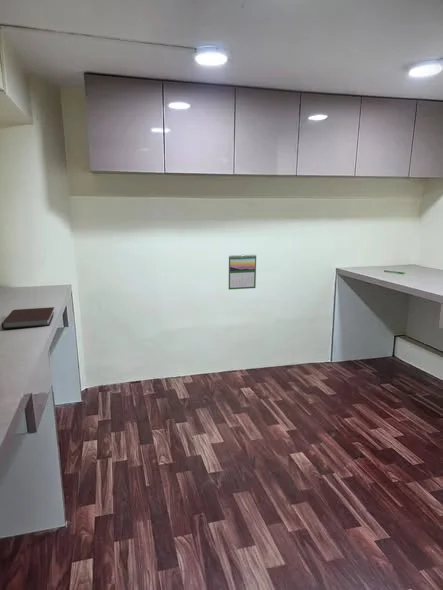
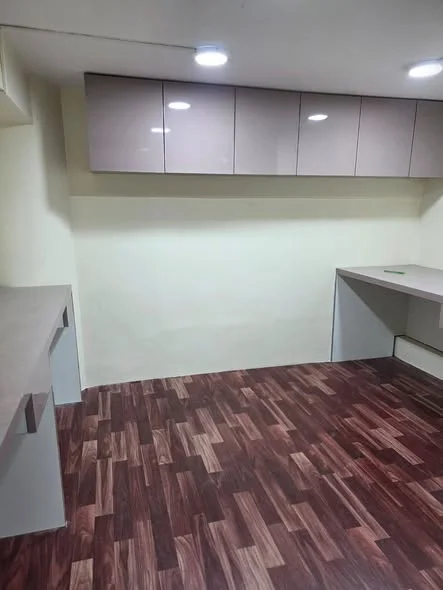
- calendar [228,253,257,291]
- notebook [1,306,55,330]
